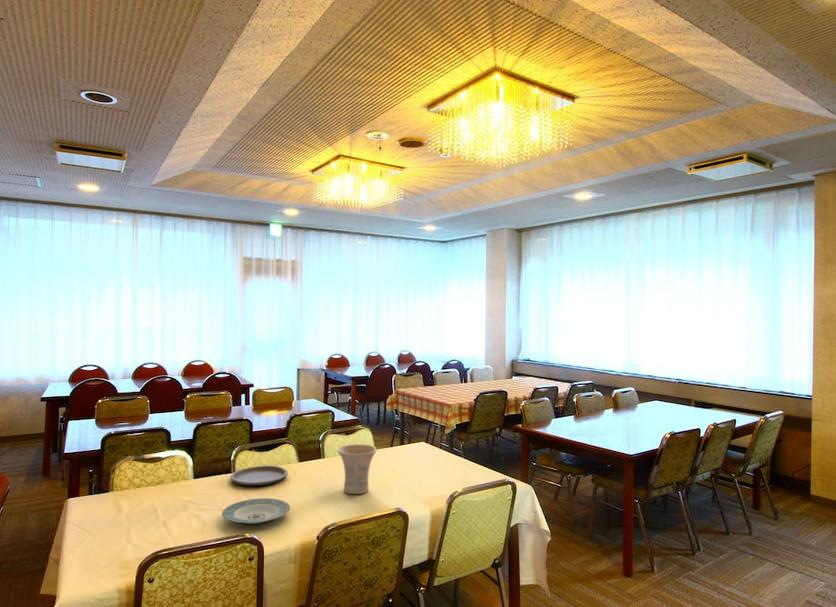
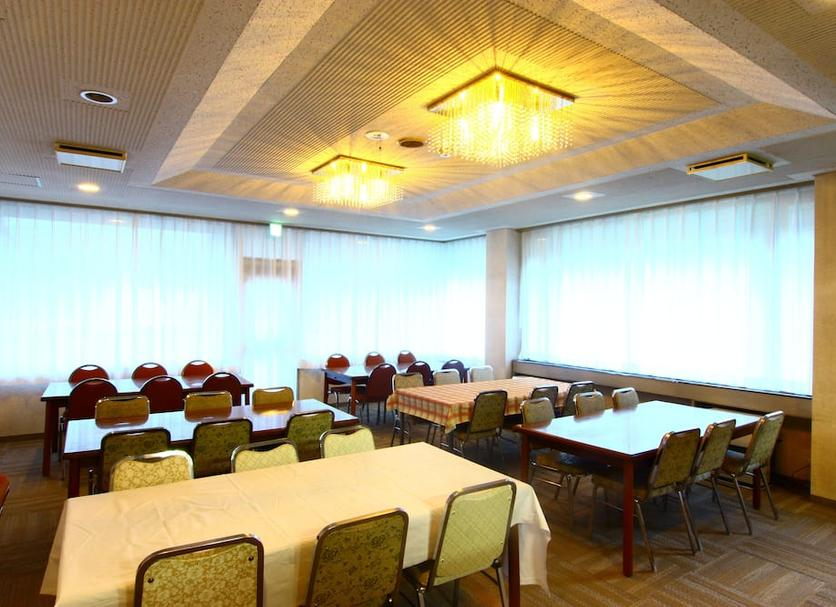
- plate [230,465,289,486]
- plate [221,497,291,525]
- vase [337,443,378,495]
